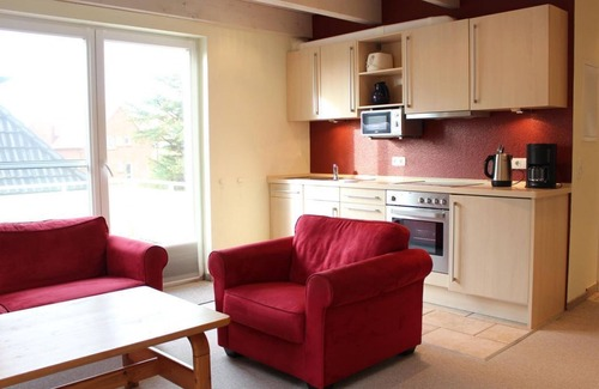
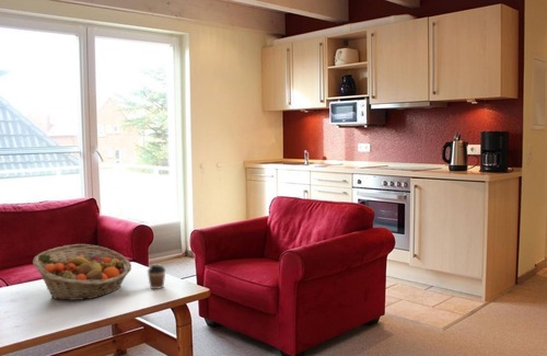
+ coffee cup [147,264,166,290]
+ fruit basket [32,243,132,301]
